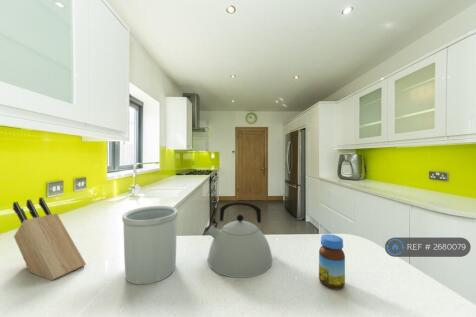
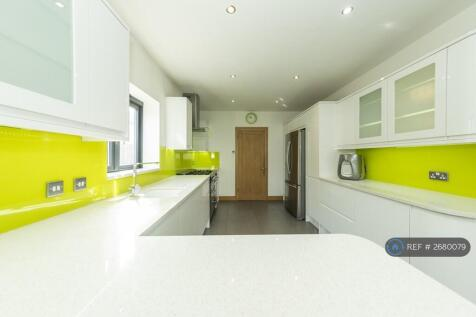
- kettle [205,201,273,279]
- knife block [12,196,87,281]
- jar [318,233,346,290]
- utensil holder [121,205,179,285]
